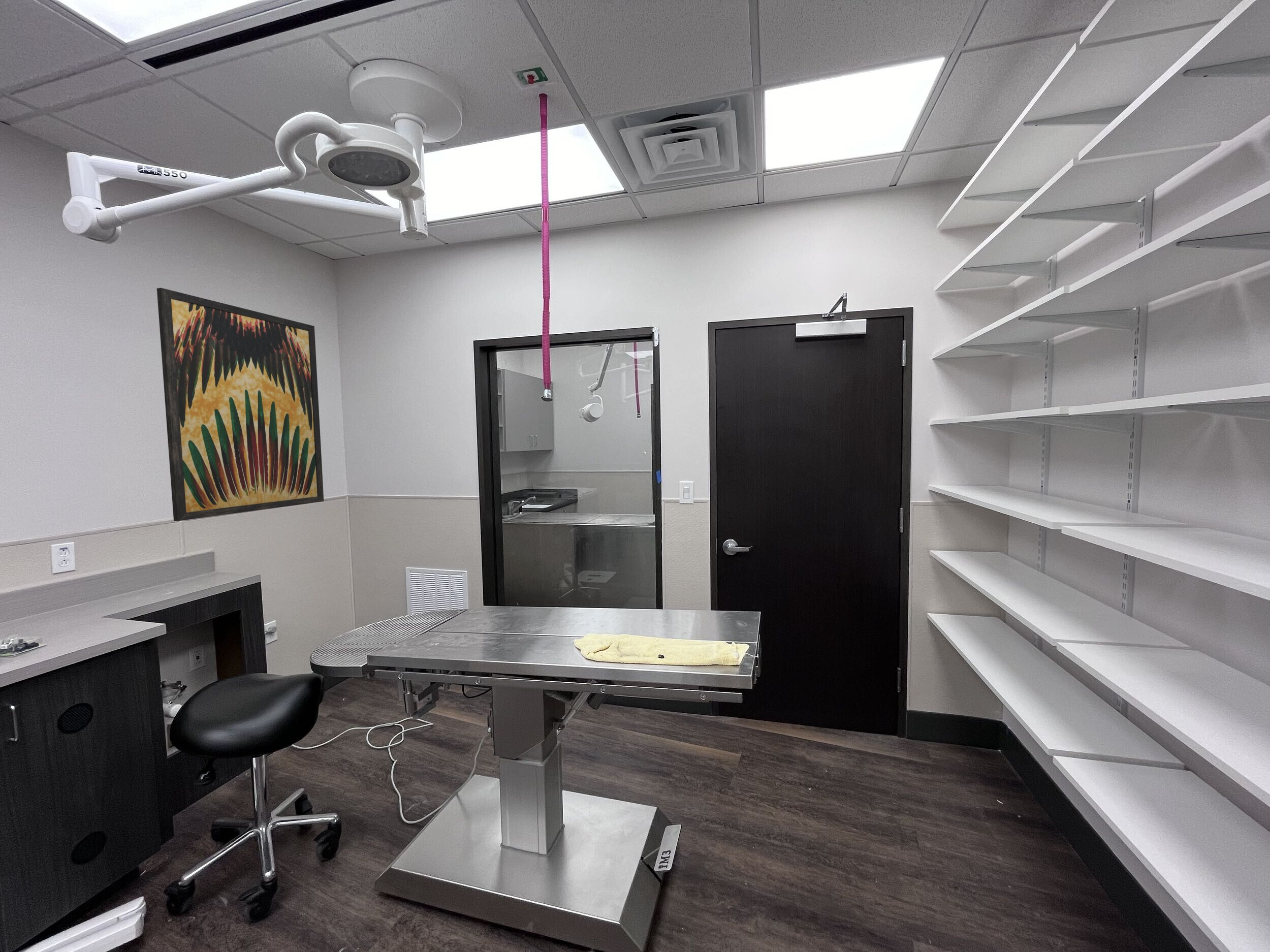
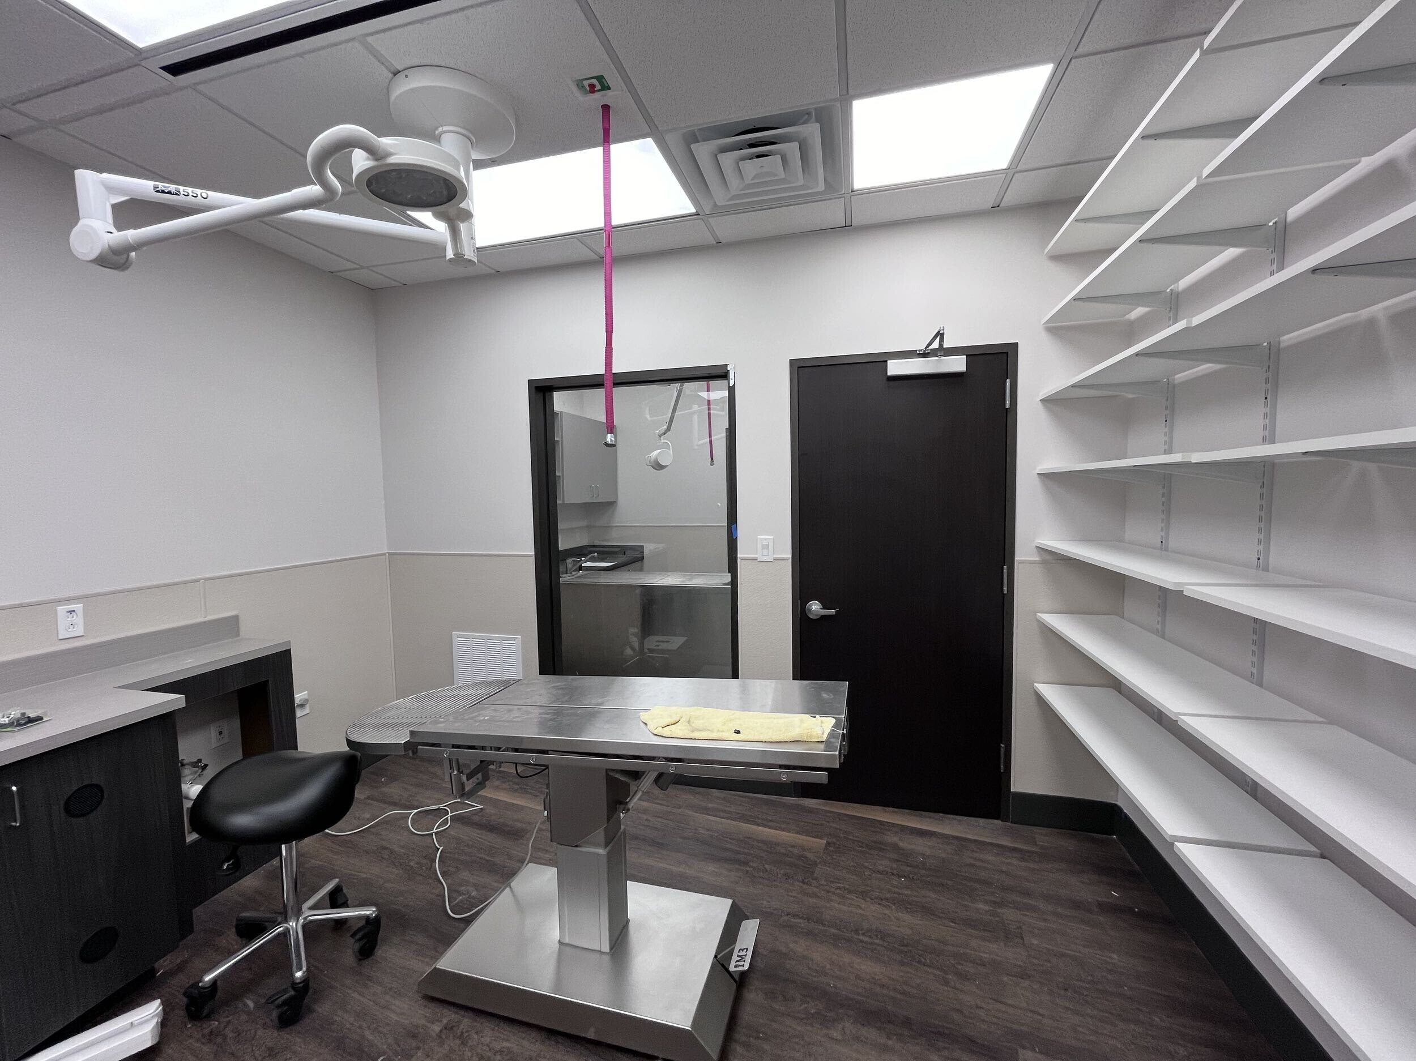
- wall art [156,288,324,522]
